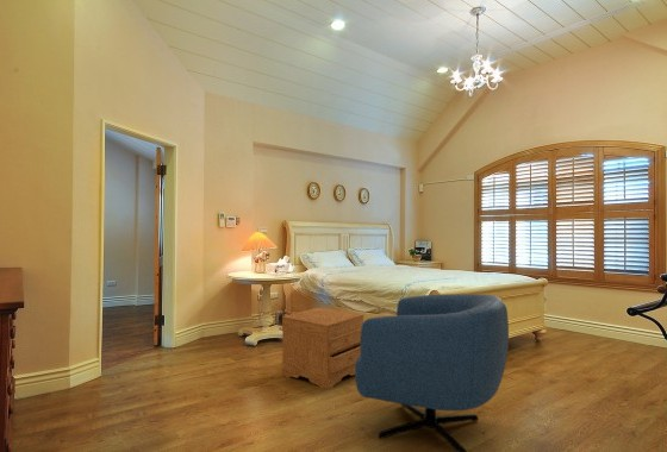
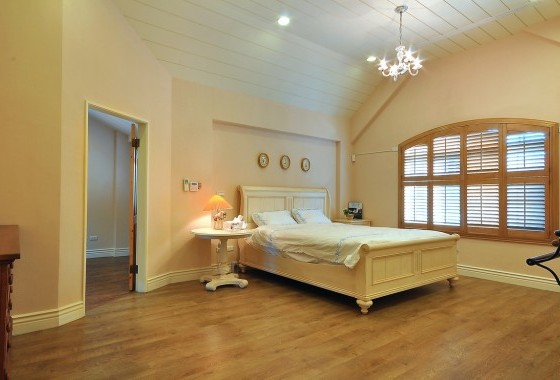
- nightstand [281,306,366,390]
- armchair [354,293,510,452]
